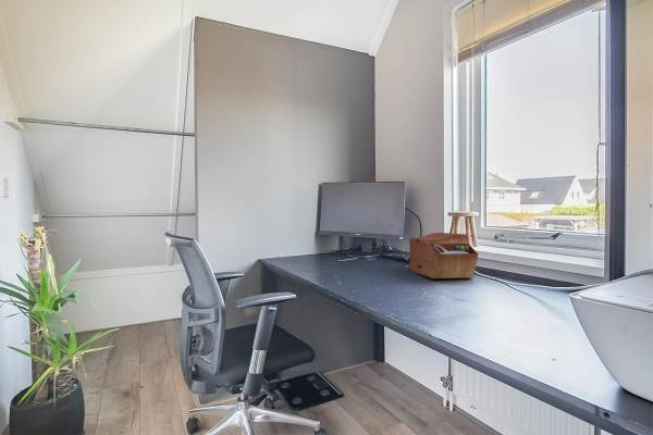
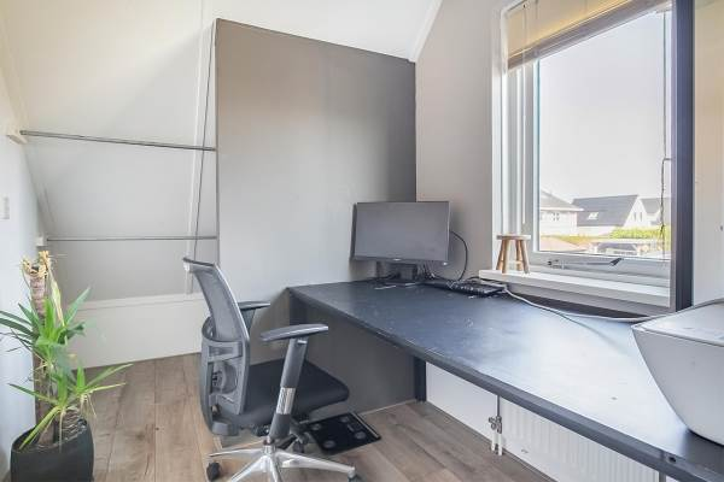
- sewing box [408,232,479,279]
